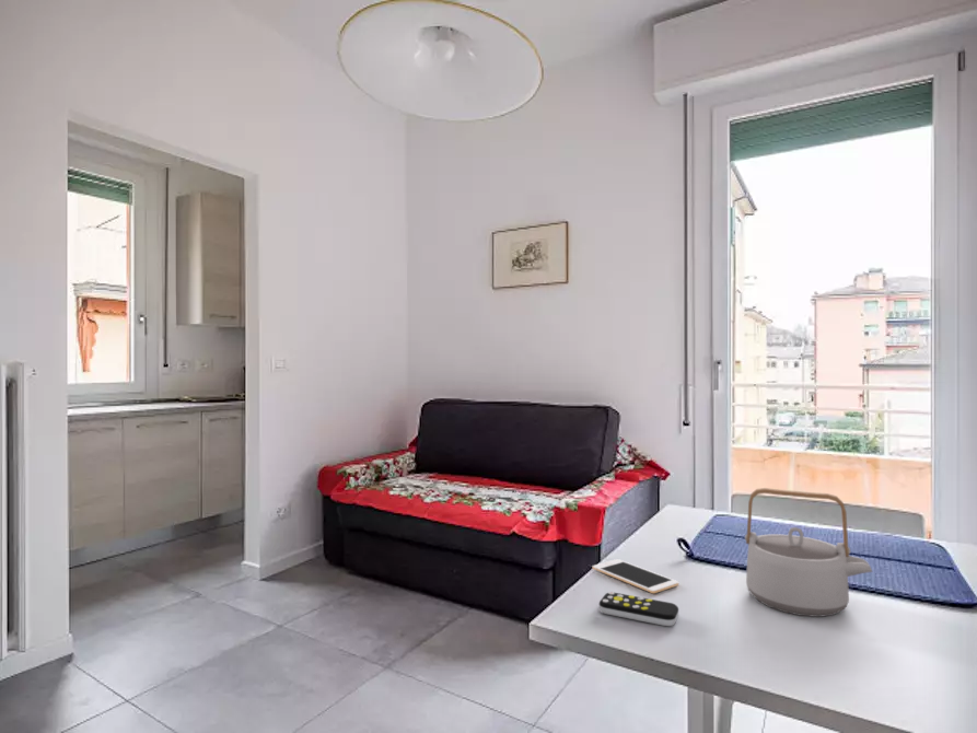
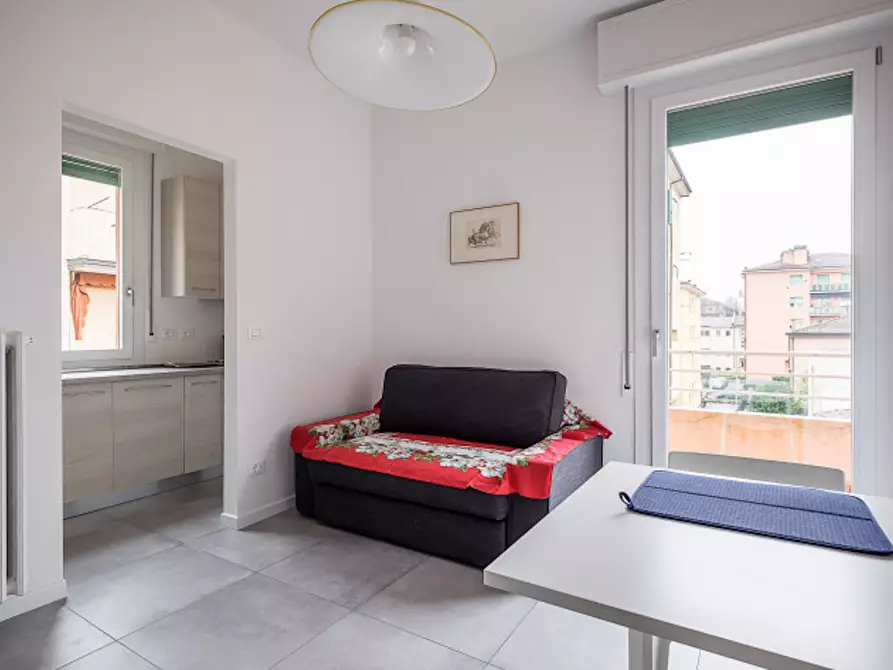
- teapot [744,487,873,618]
- cell phone [592,558,679,594]
- remote control [598,591,679,627]
